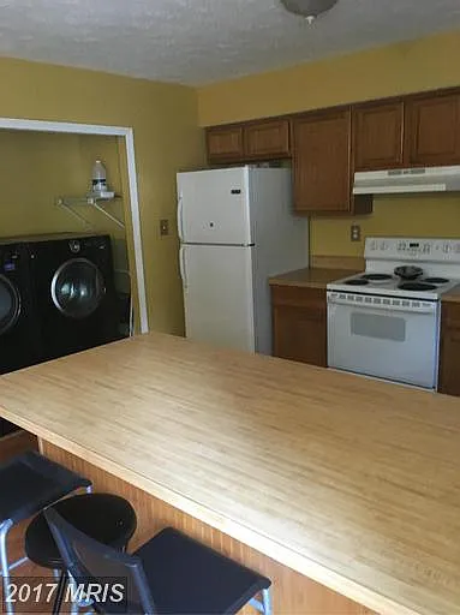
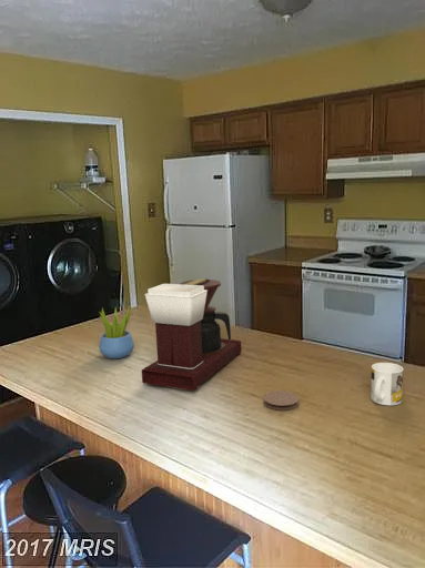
+ coaster [263,389,300,412]
+ coffee maker [141,277,242,392]
+ mug [370,362,404,406]
+ succulent plant [98,304,135,359]
